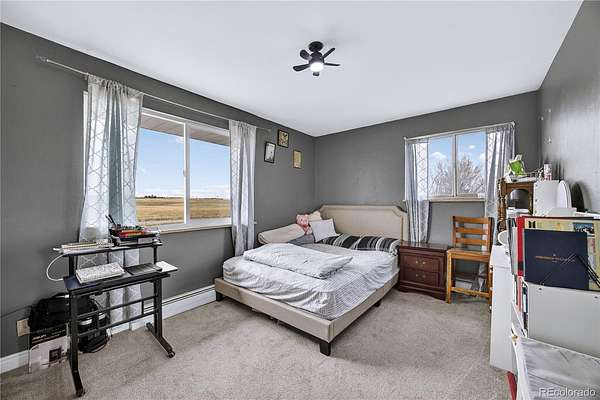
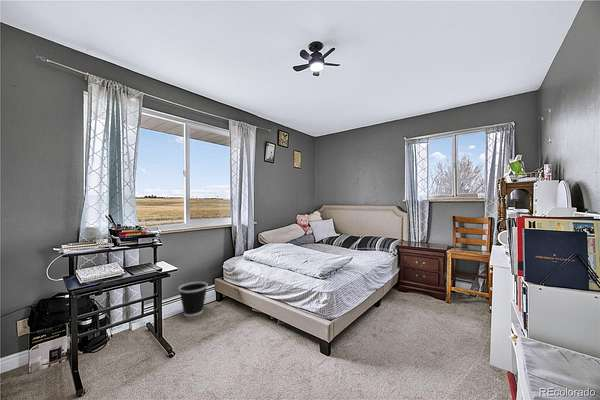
+ wastebasket [178,281,209,318]
